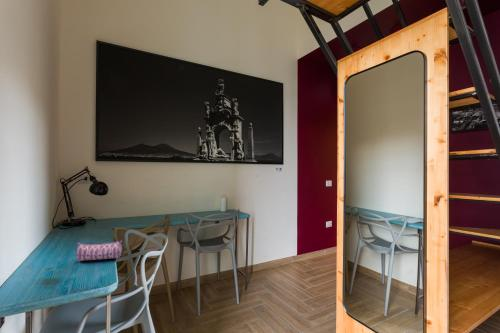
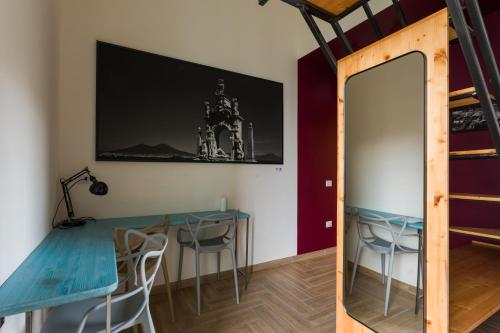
- pencil case [75,240,125,262]
